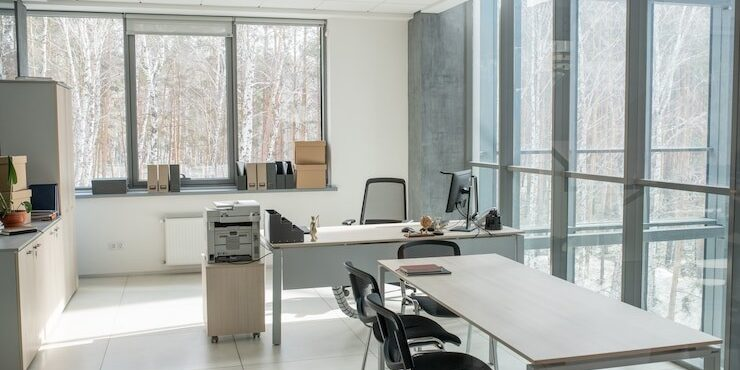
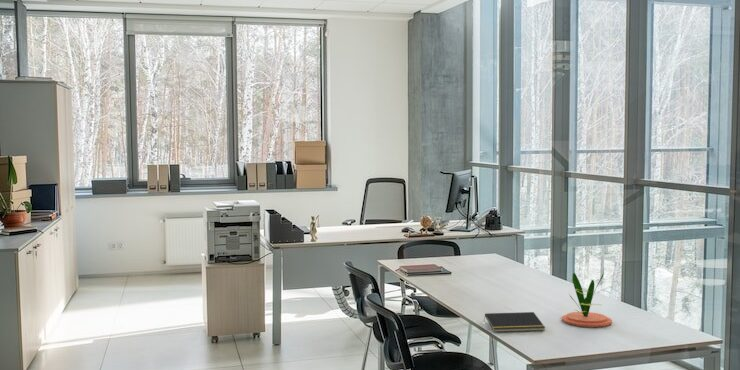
+ plant [561,270,613,328]
+ notepad [483,311,546,333]
